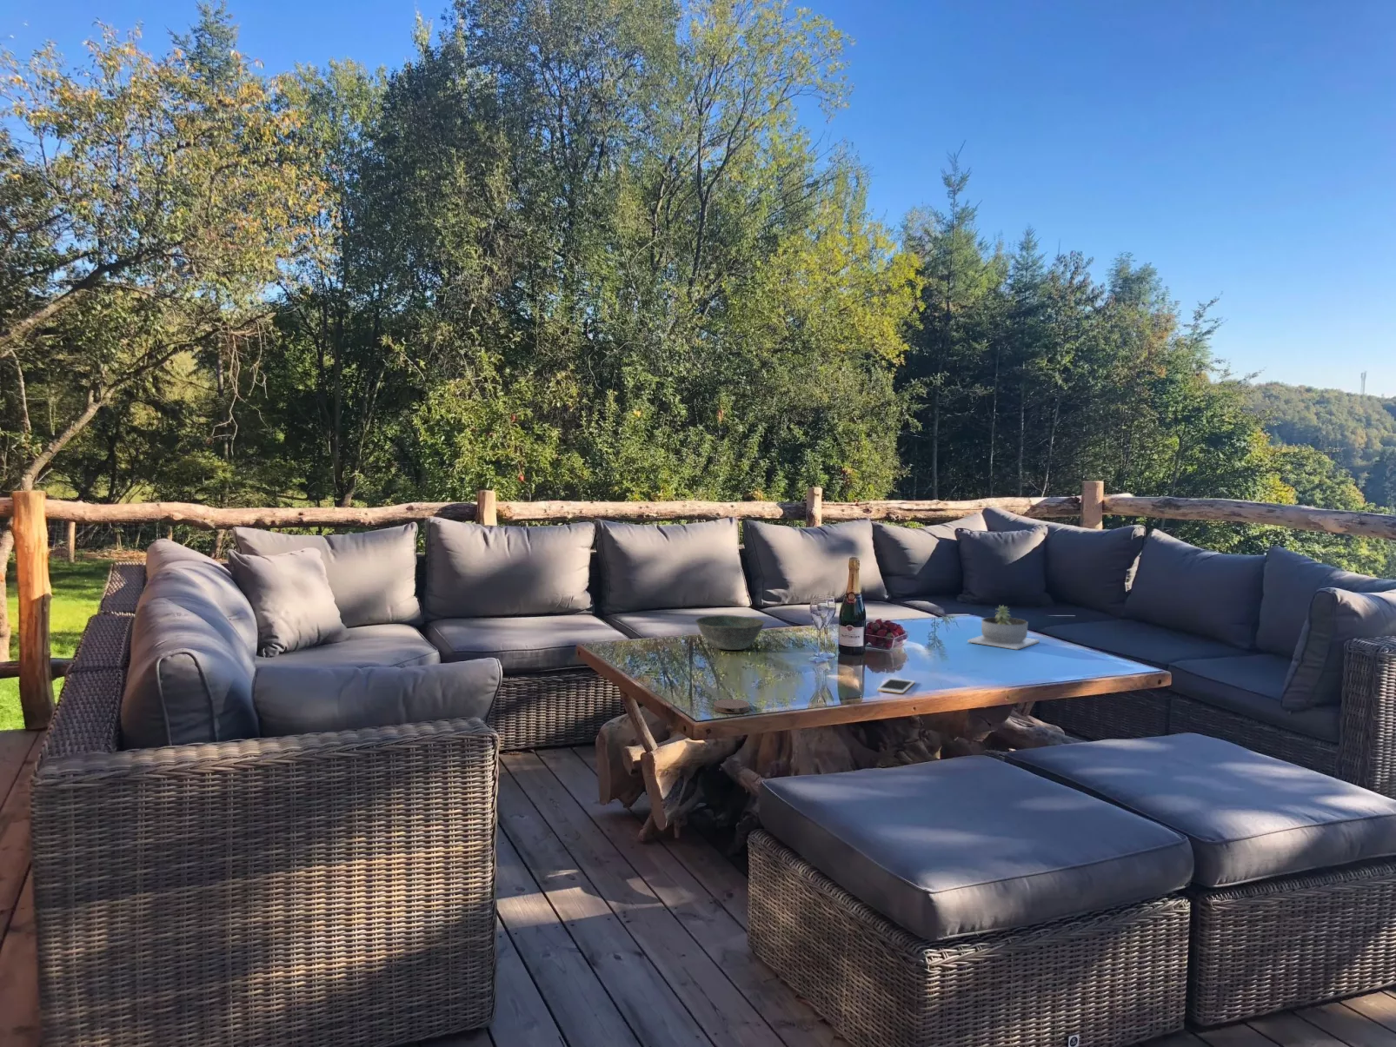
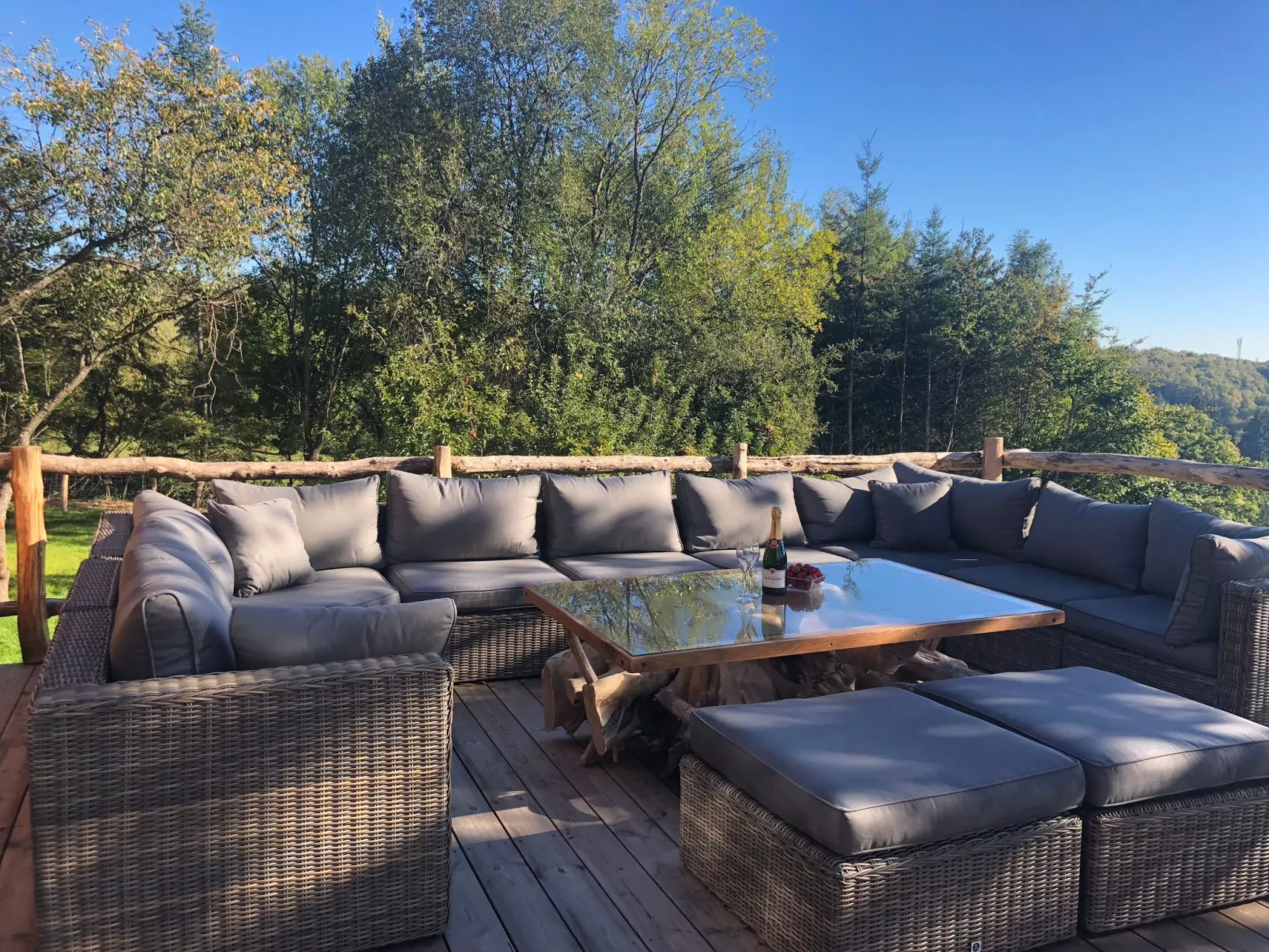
- succulent planter [967,605,1041,651]
- cell phone [877,676,916,694]
- bowl [694,615,766,651]
- coaster [713,698,750,714]
